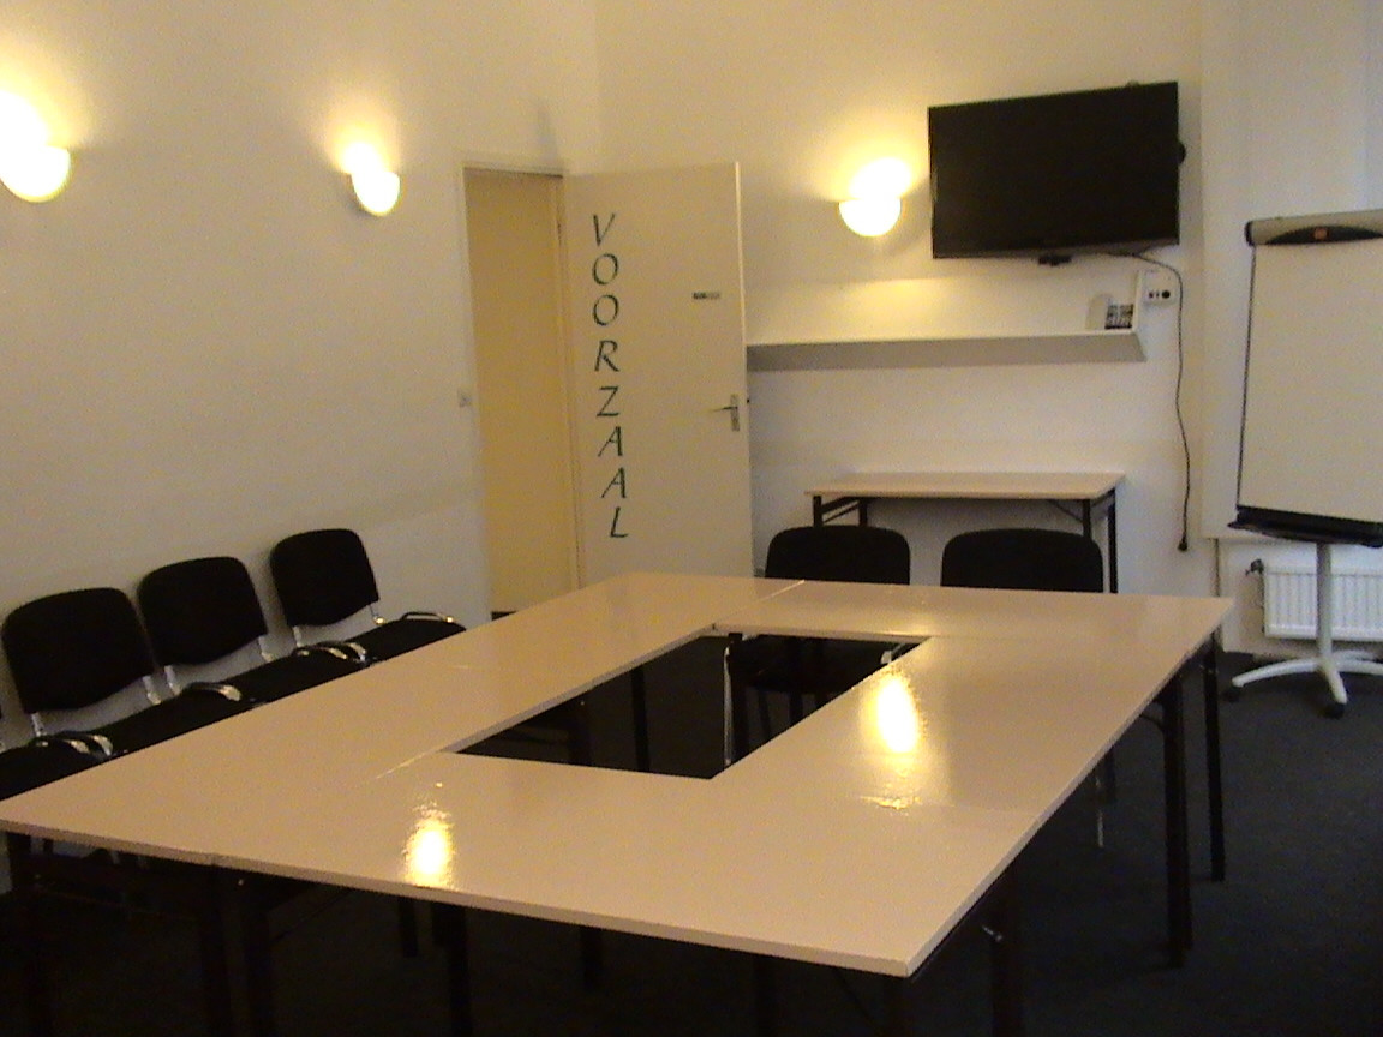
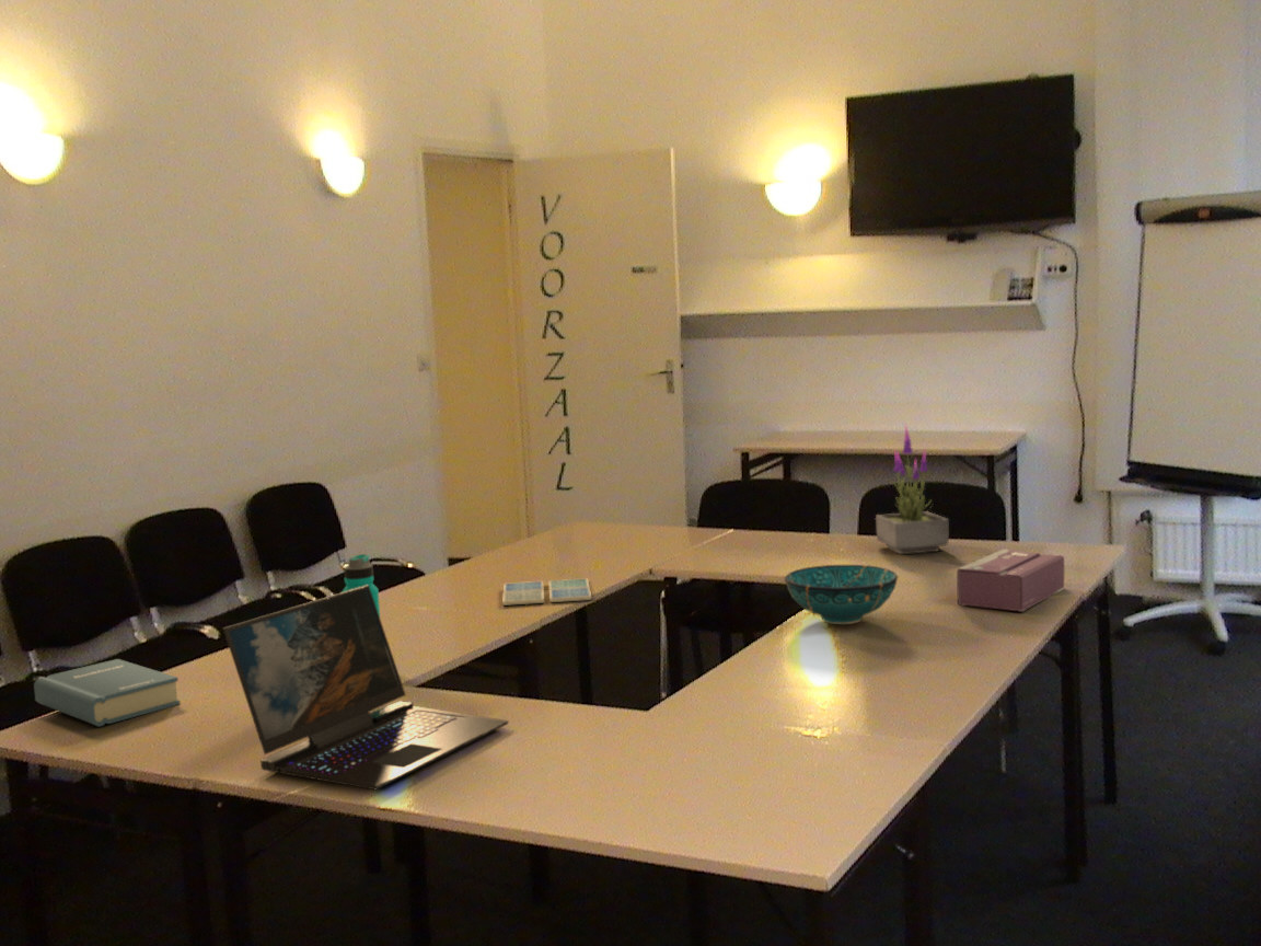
+ hardback book [33,658,182,728]
+ water bottle [340,553,381,618]
+ decorative bowl [783,564,899,625]
+ drink coaster [501,577,592,607]
+ potted plant [875,423,950,555]
+ laptop [222,586,510,792]
+ tissue box [956,547,1065,612]
